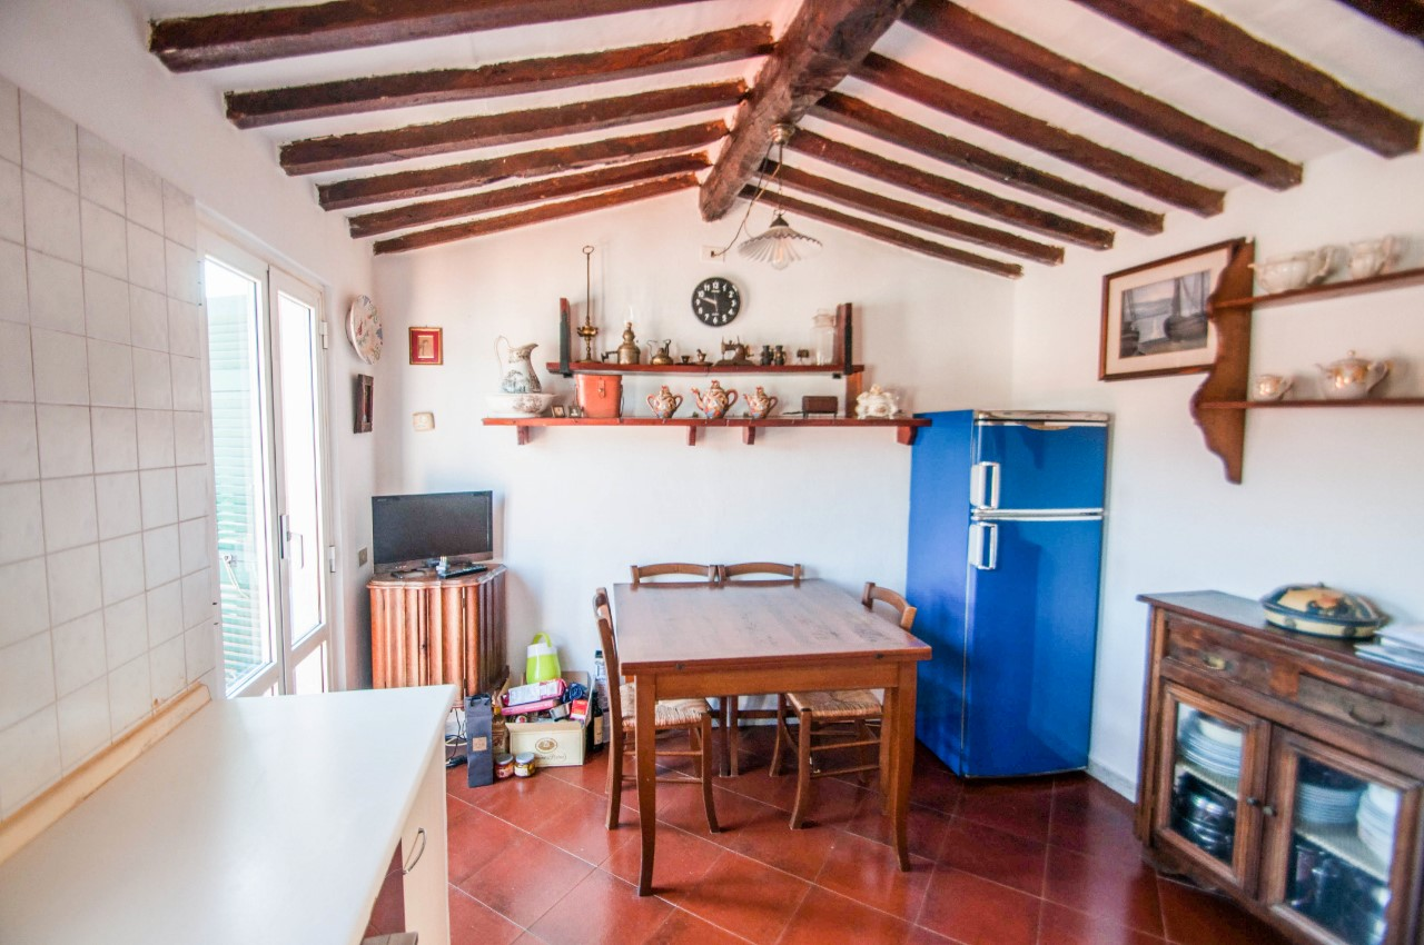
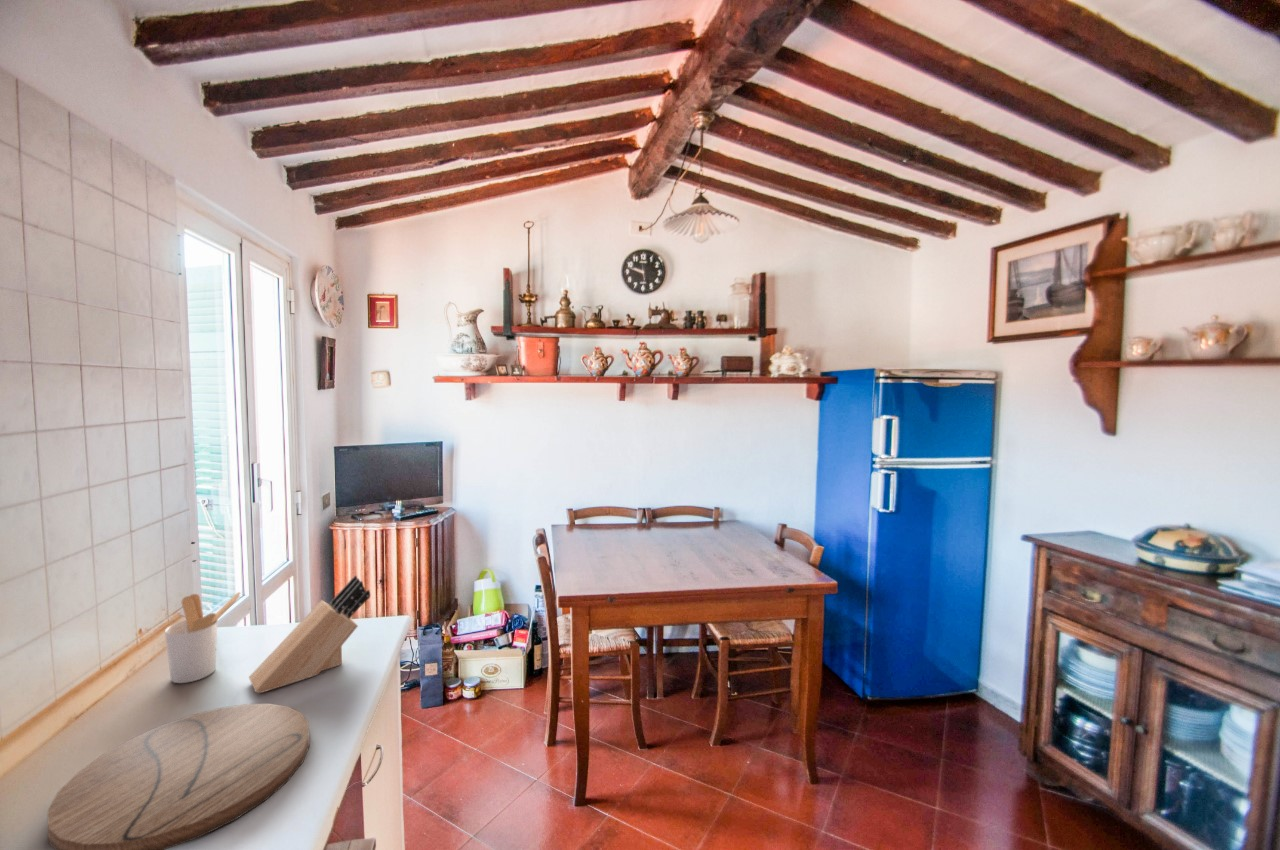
+ cutting board [46,703,311,850]
+ utensil holder [164,591,241,684]
+ knife block [248,575,371,694]
